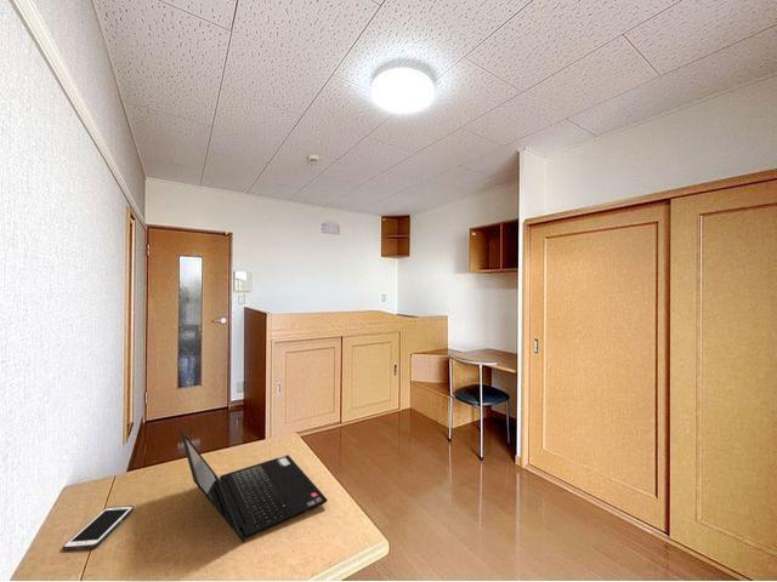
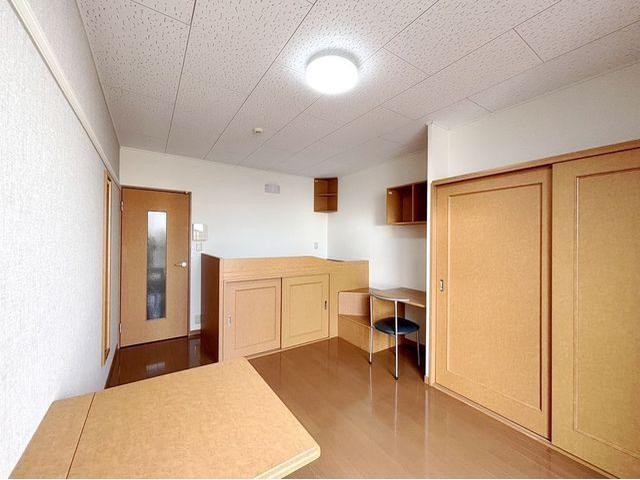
- laptop computer [180,429,329,543]
- cell phone [62,504,135,552]
